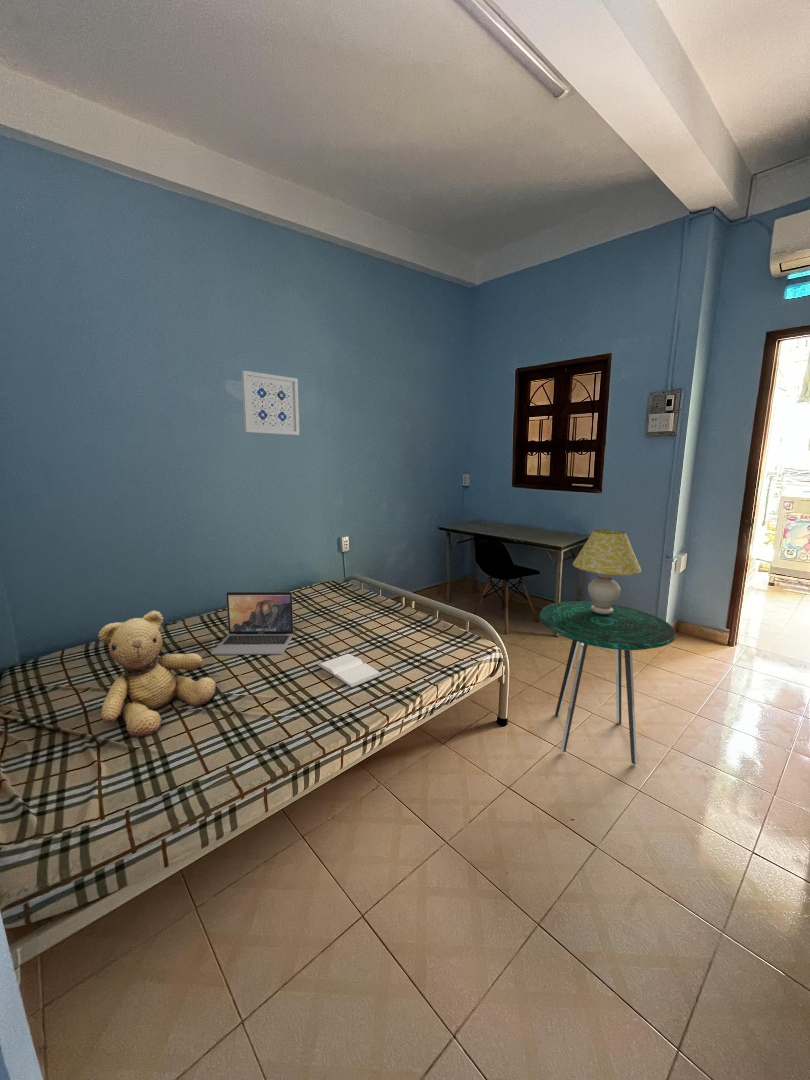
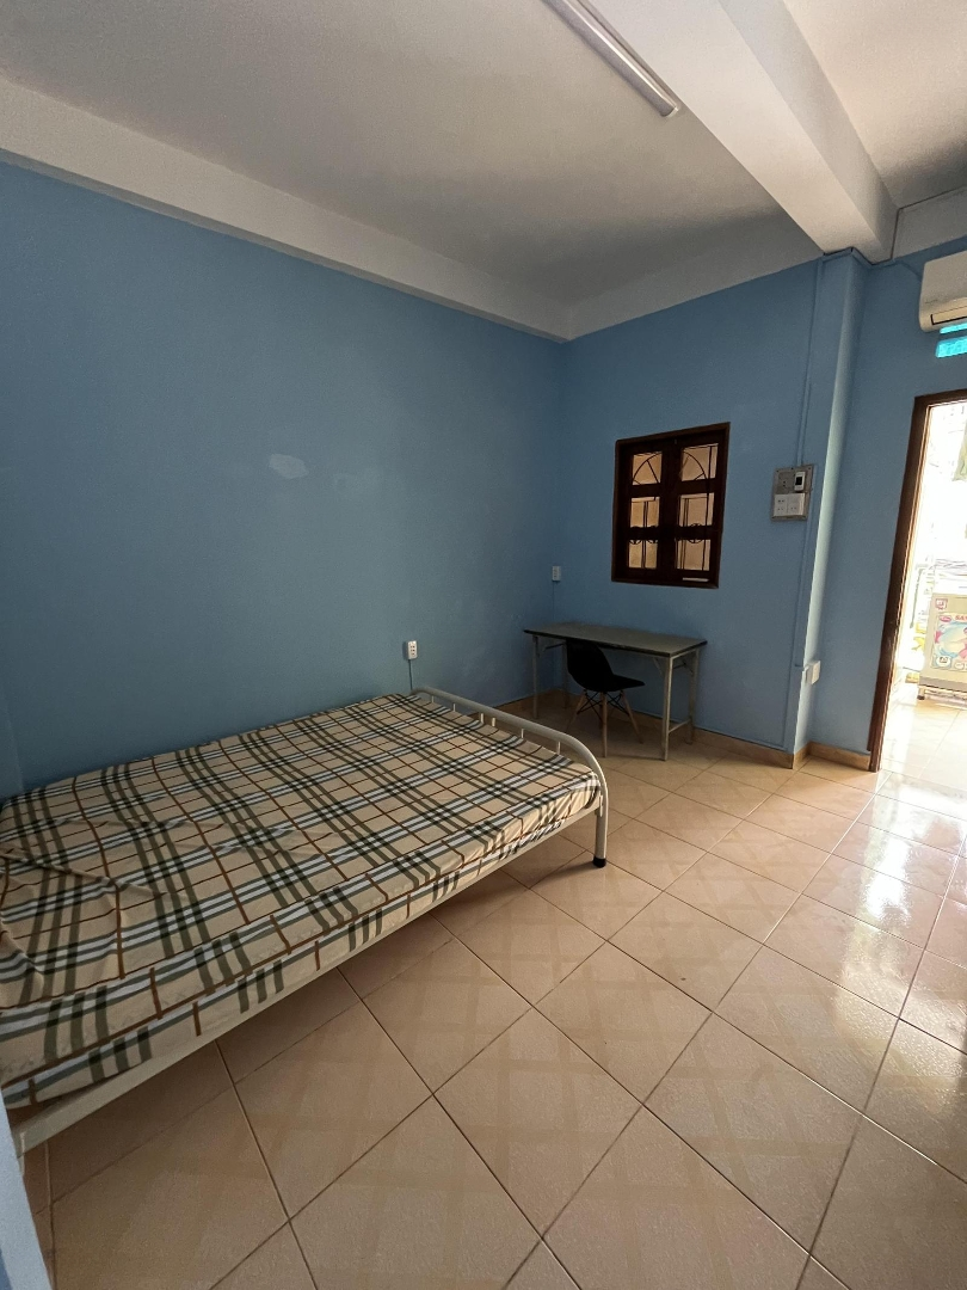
- teddy bear [97,610,217,738]
- book [316,653,382,689]
- side table [539,600,676,766]
- table lamp [572,529,642,614]
- laptop [210,591,294,656]
- wall art [241,370,300,436]
